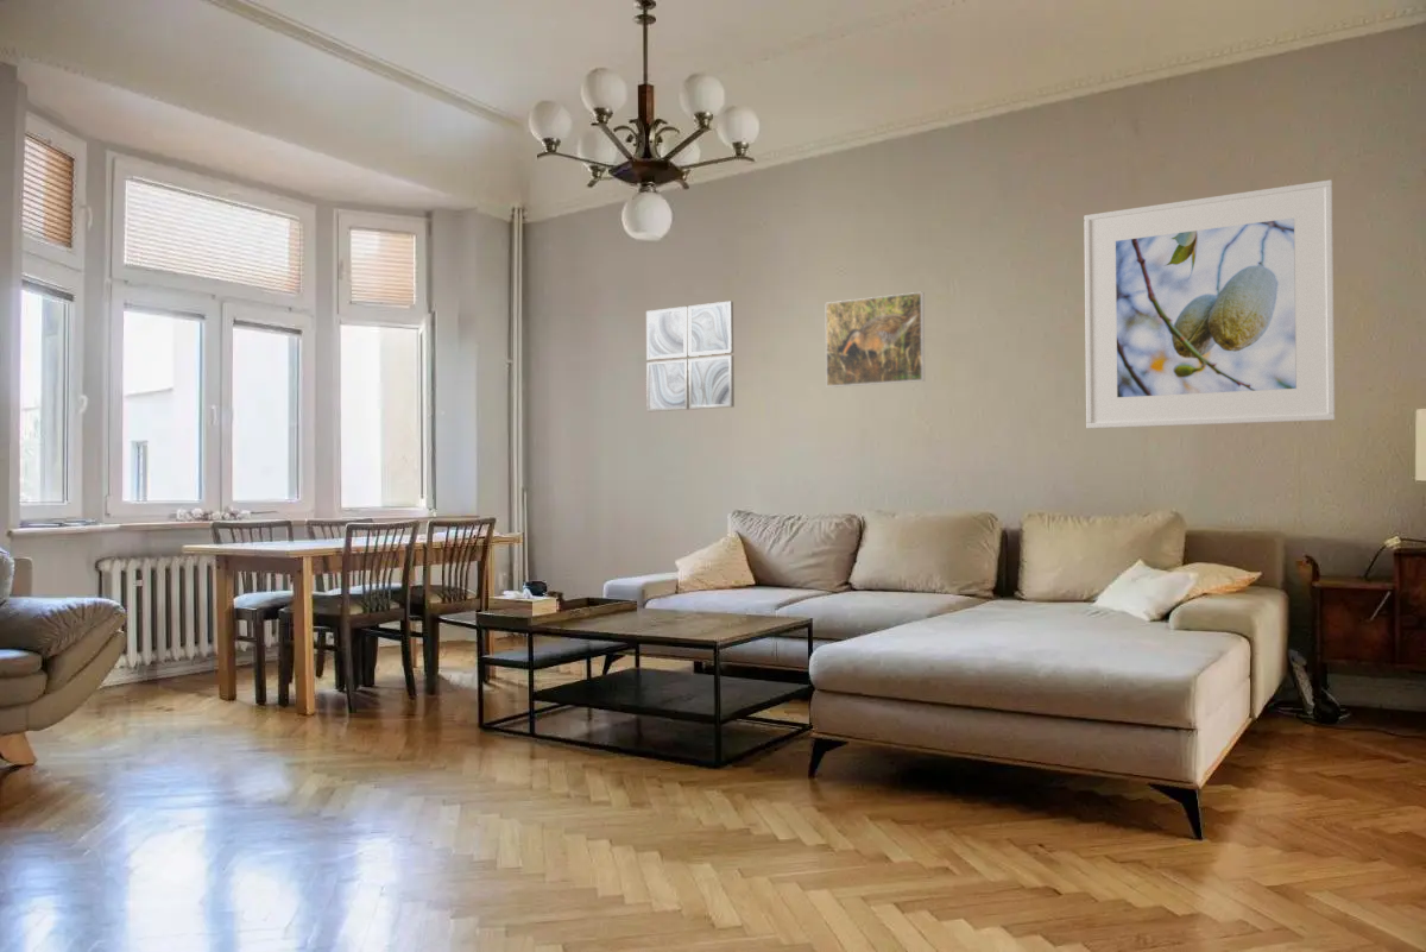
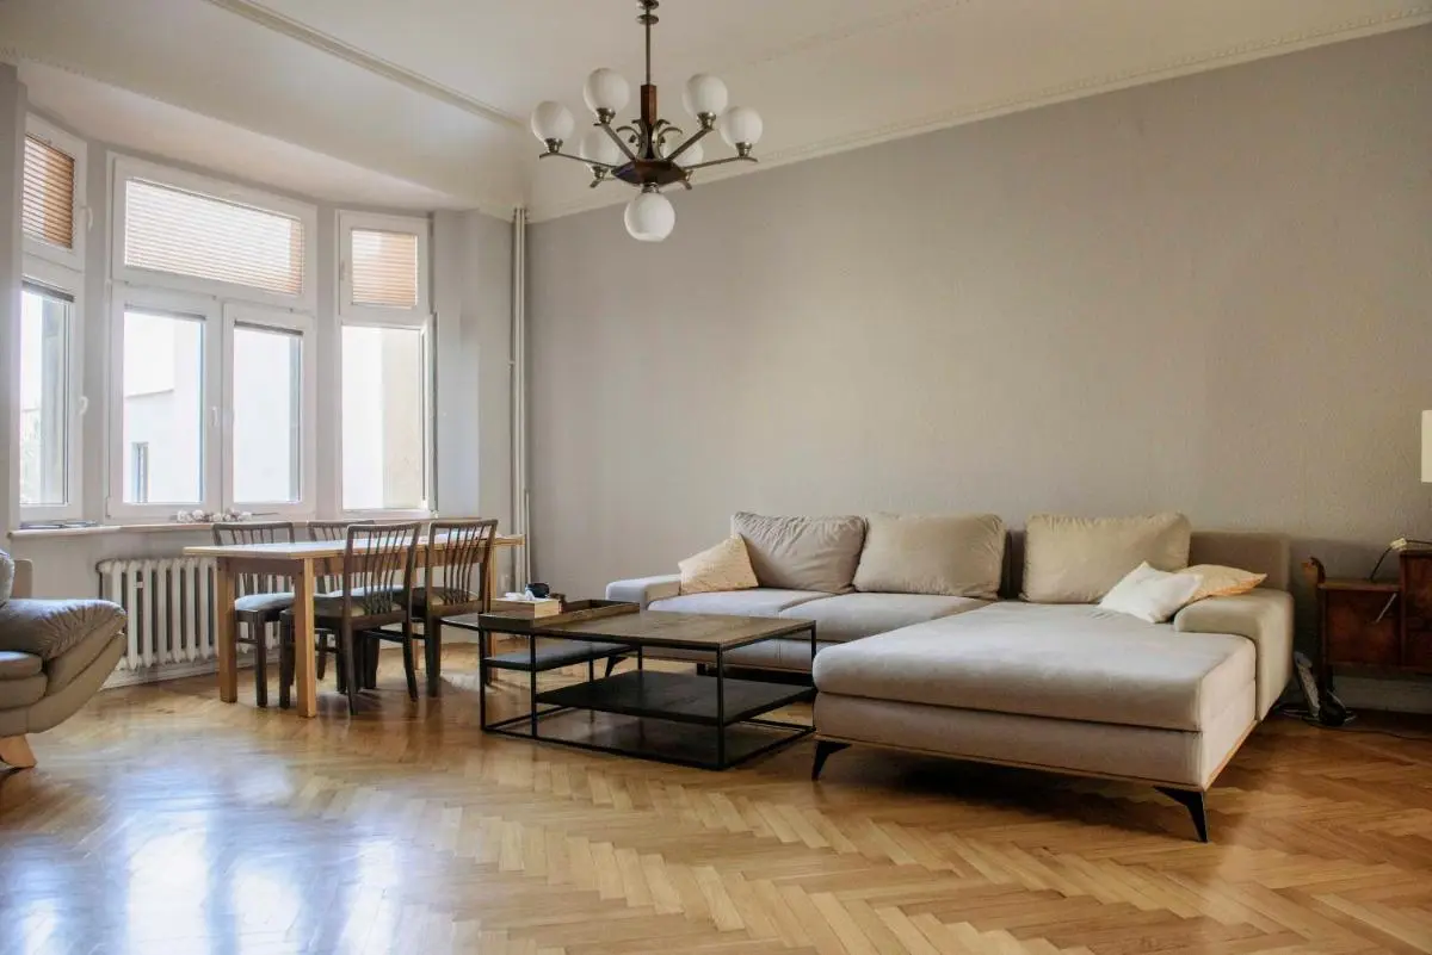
- wall art [645,300,736,412]
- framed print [825,291,926,389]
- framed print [1083,178,1336,430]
